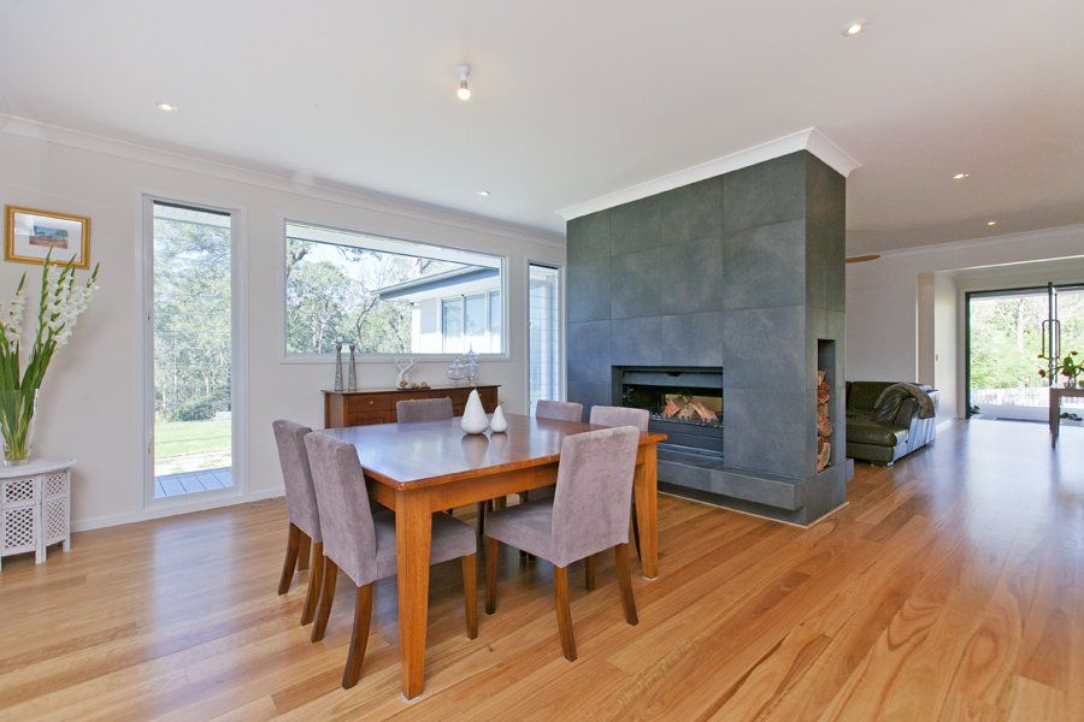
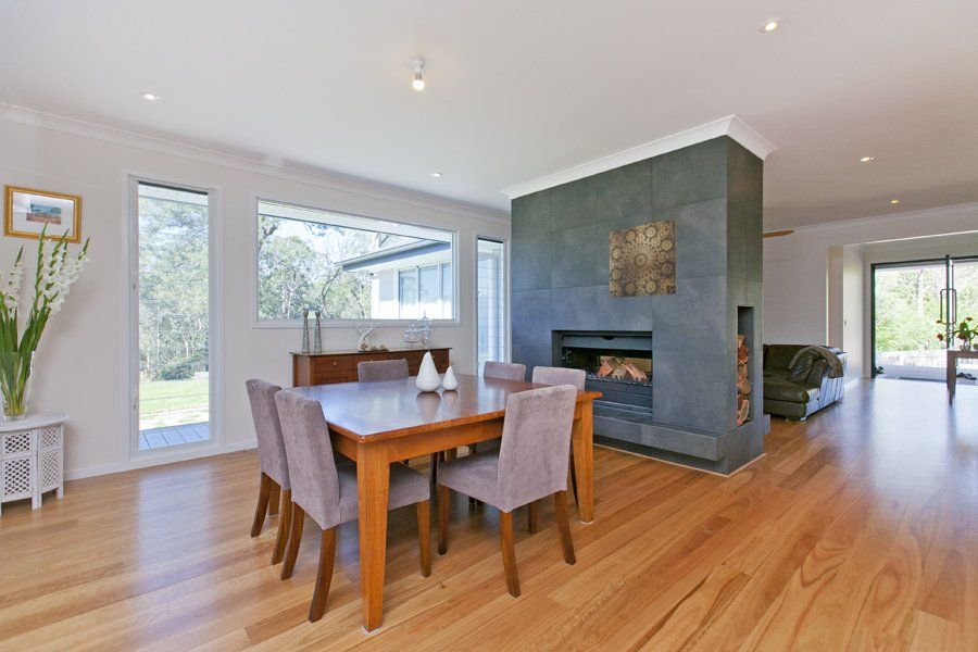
+ wall art [609,217,677,299]
